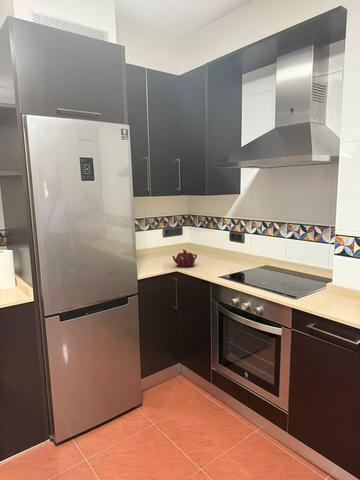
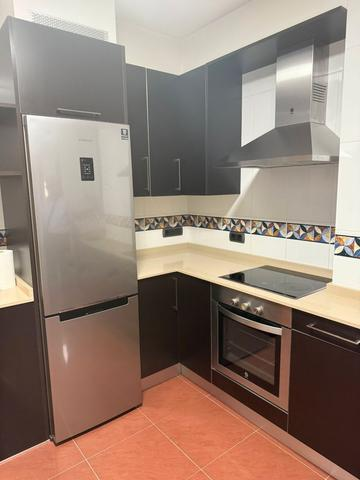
- teapot [171,249,198,268]
